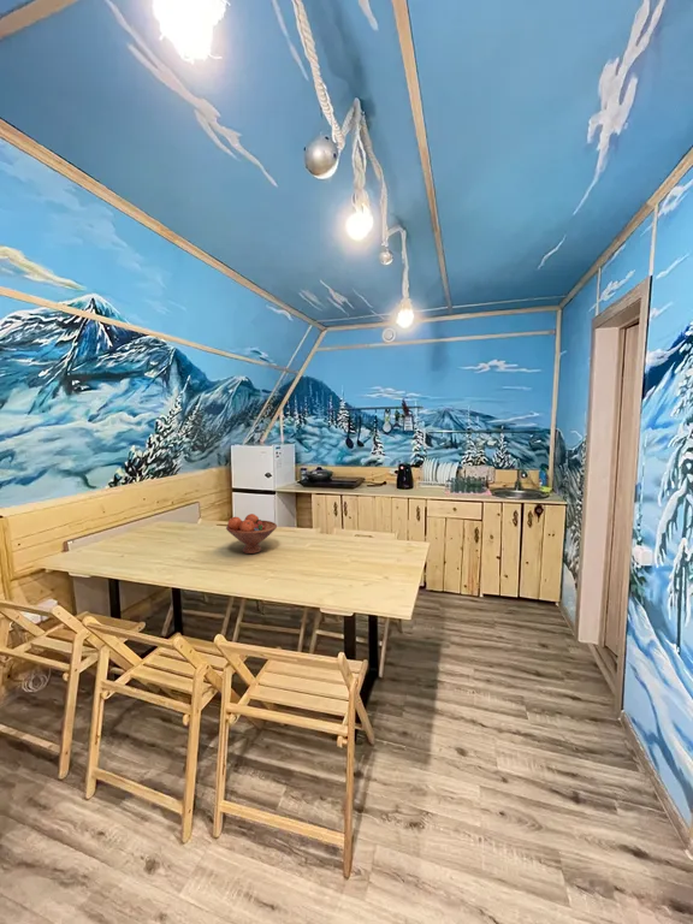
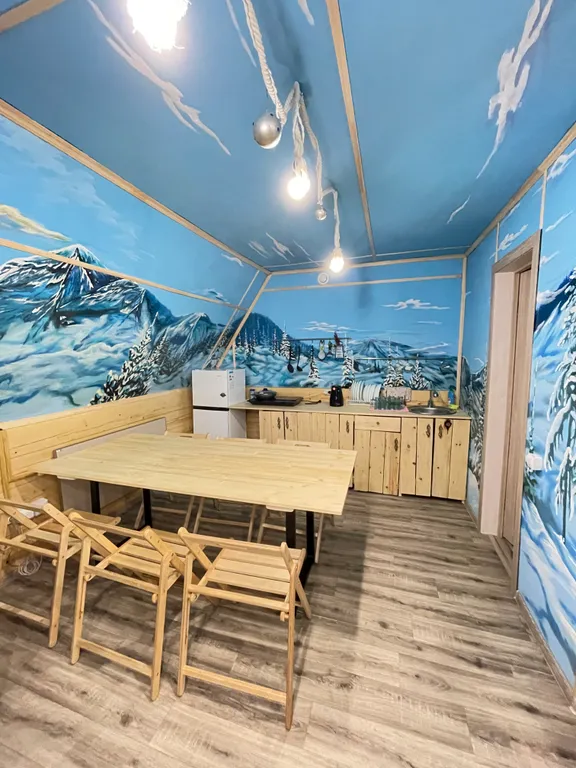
- fruit bowl [225,513,278,555]
